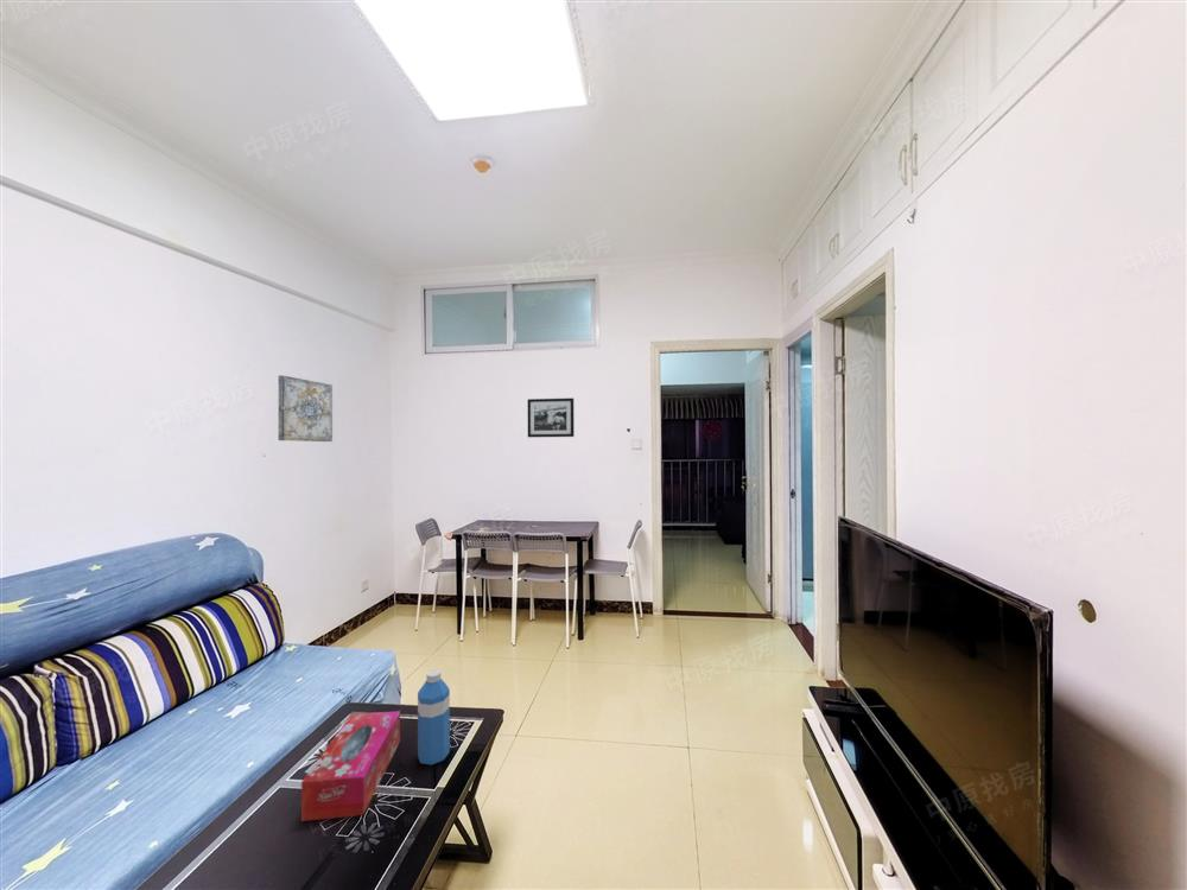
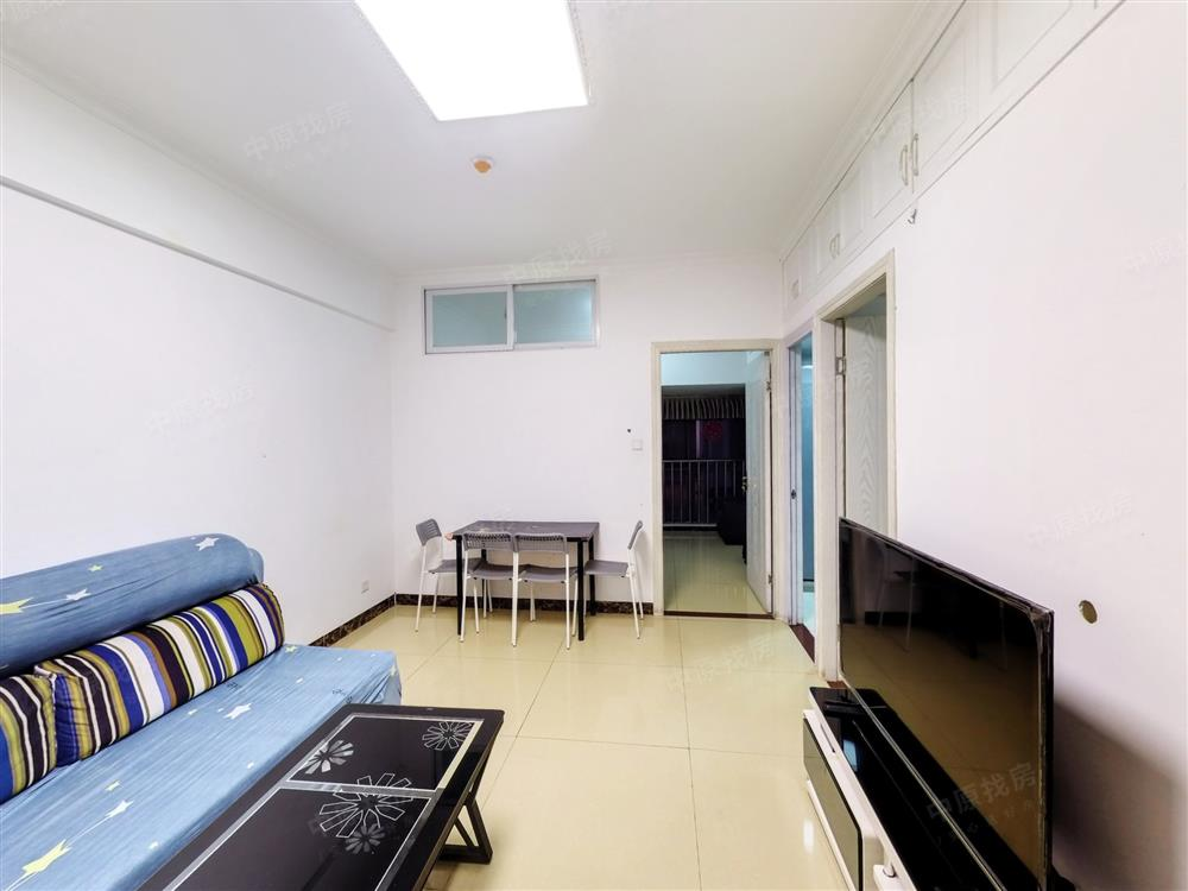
- wall art [278,374,334,443]
- water bottle [417,669,451,767]
- tissue box [300,710,401,822]
- picture frame [527,398,576,438]
